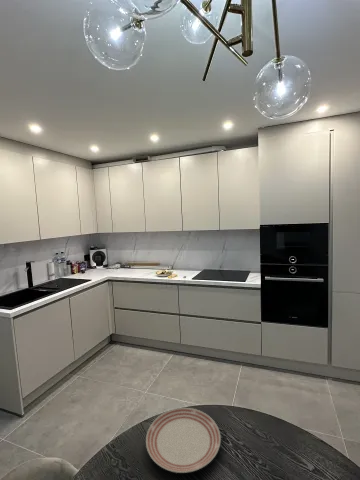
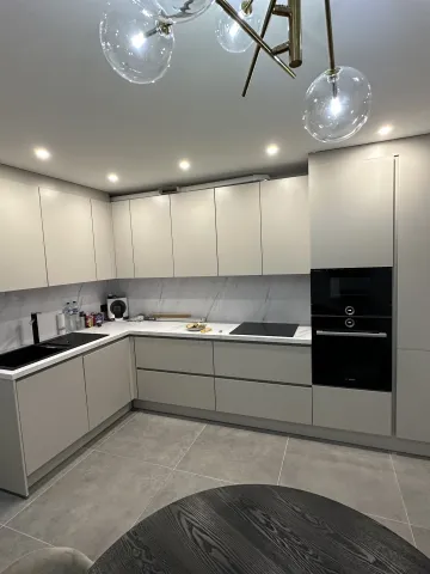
- dinner plate [145,407,222,474]
